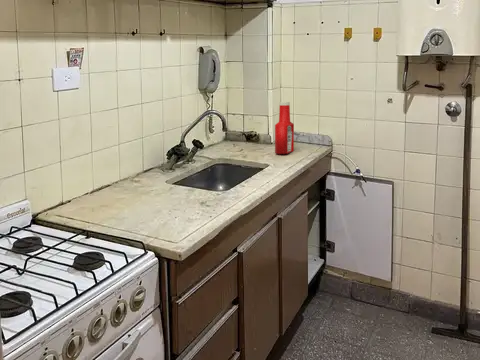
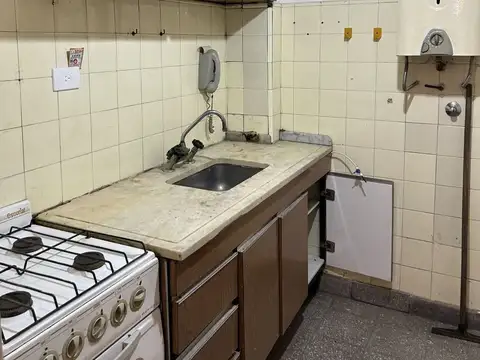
- soap bottle [274,101,295,155]
